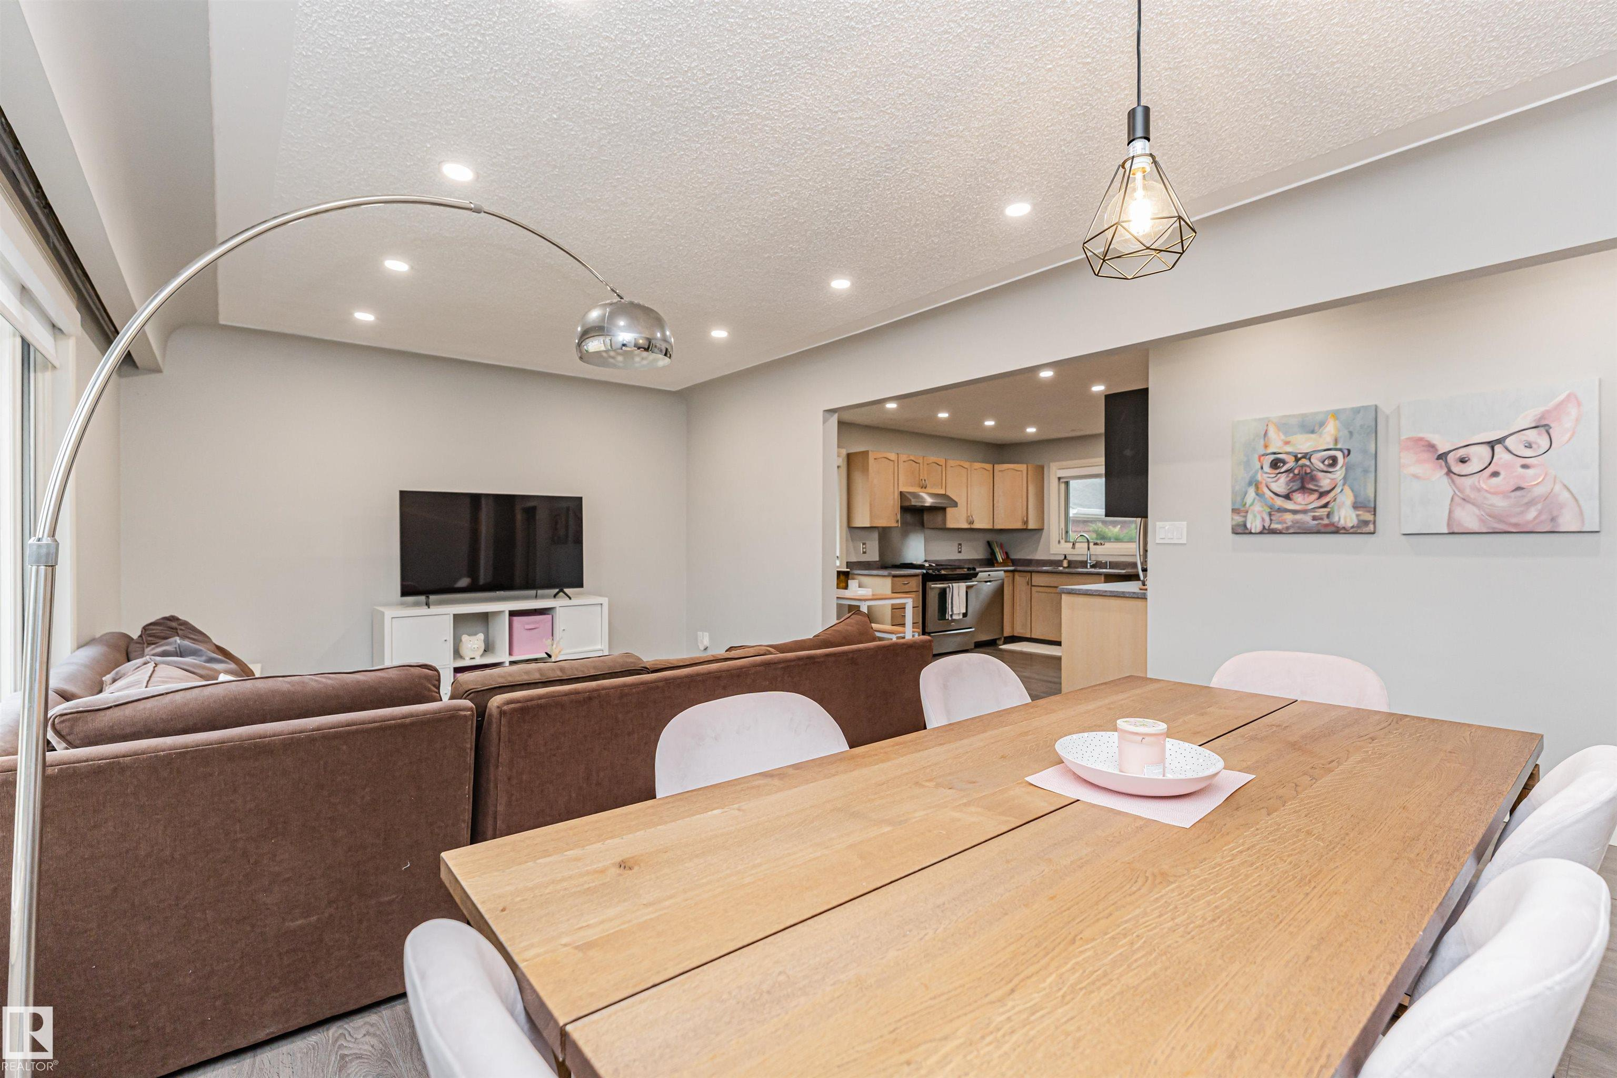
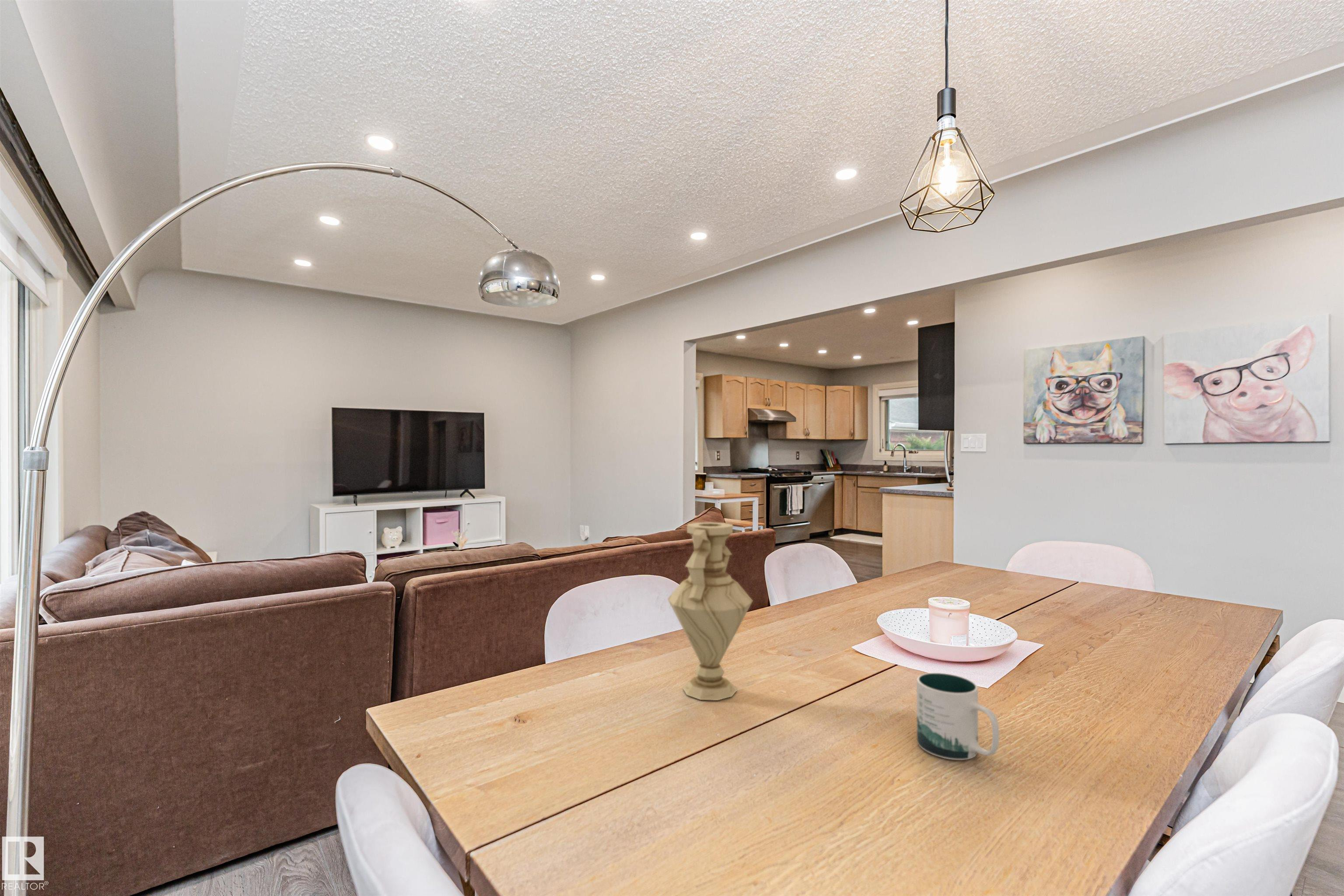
+ mug [916,672,1000,760]
+ vase [667,521,753,701]
